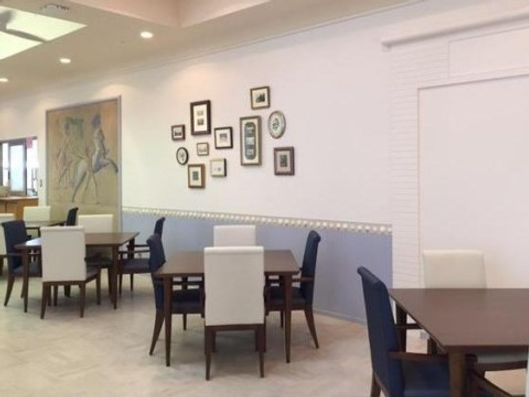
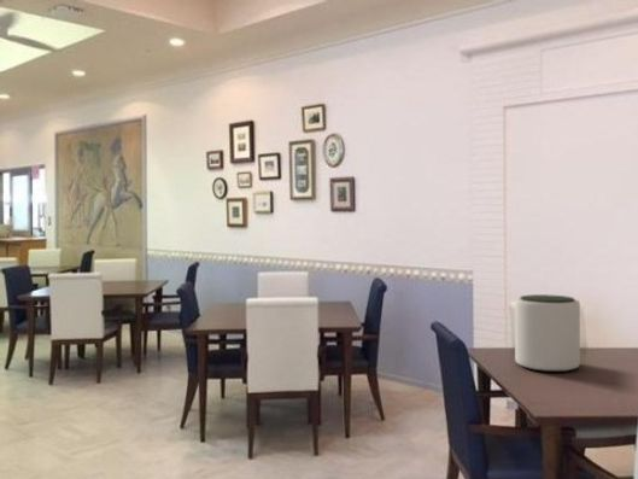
+ plant pot [514,293,581,373]
